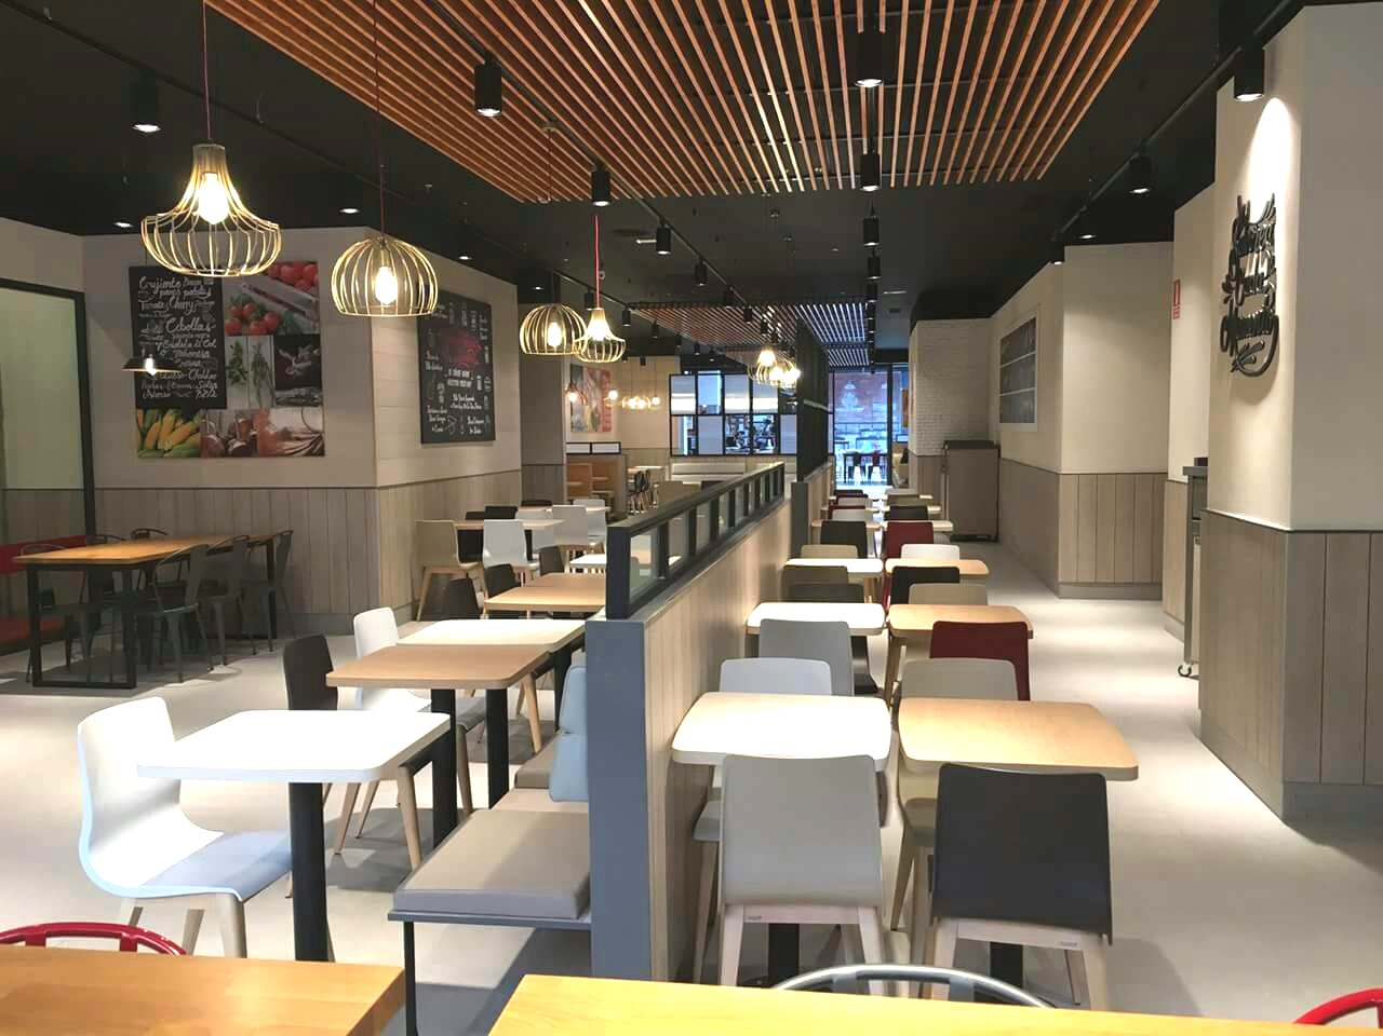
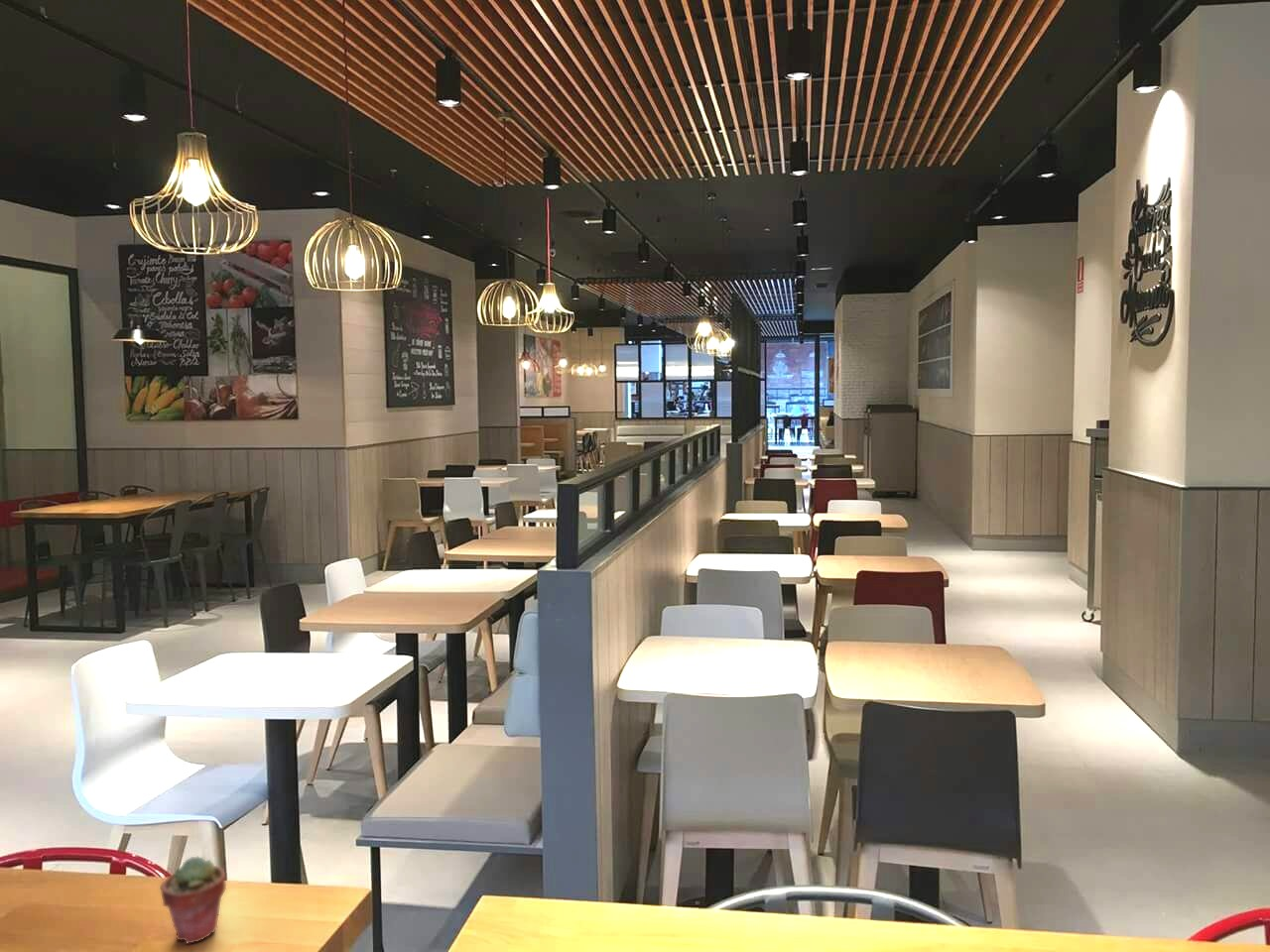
+ potted succulent [159,855,227,945]
